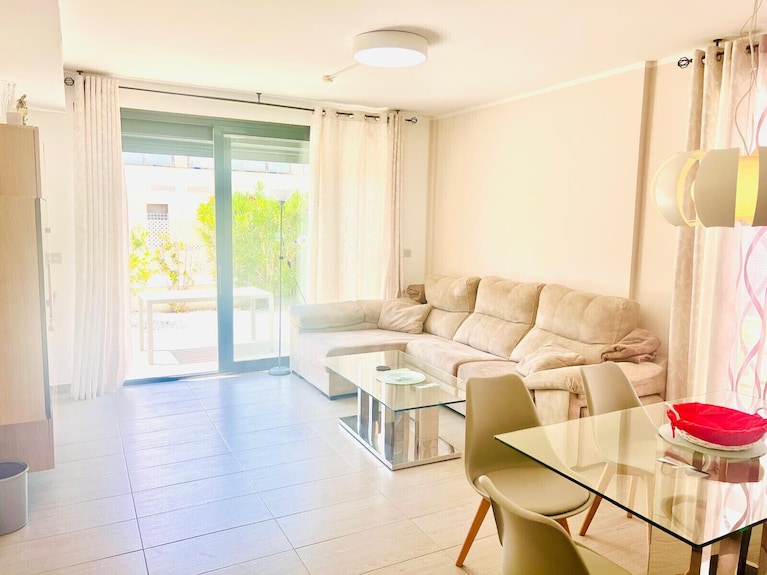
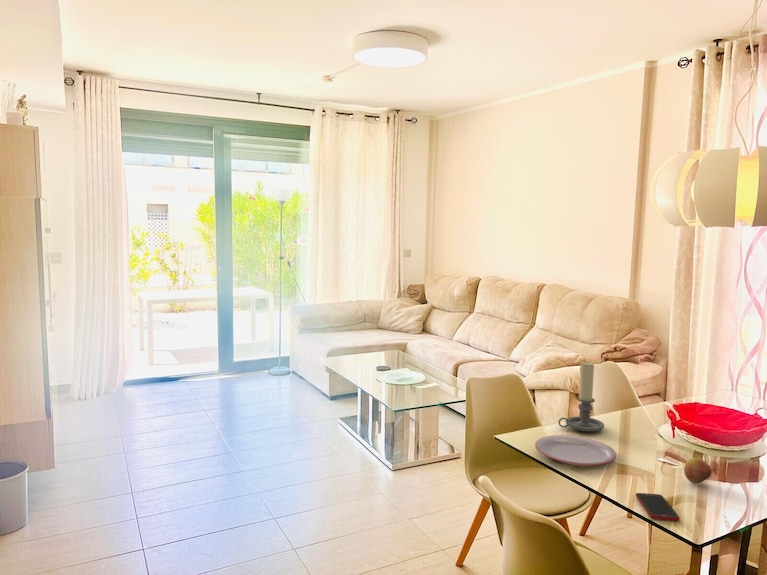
+ apple [683,457,713,485]
+ cell phone [635,492,680,522]
+ plate [534,434,617,467]
+ candle holder [558,361,605,433]
